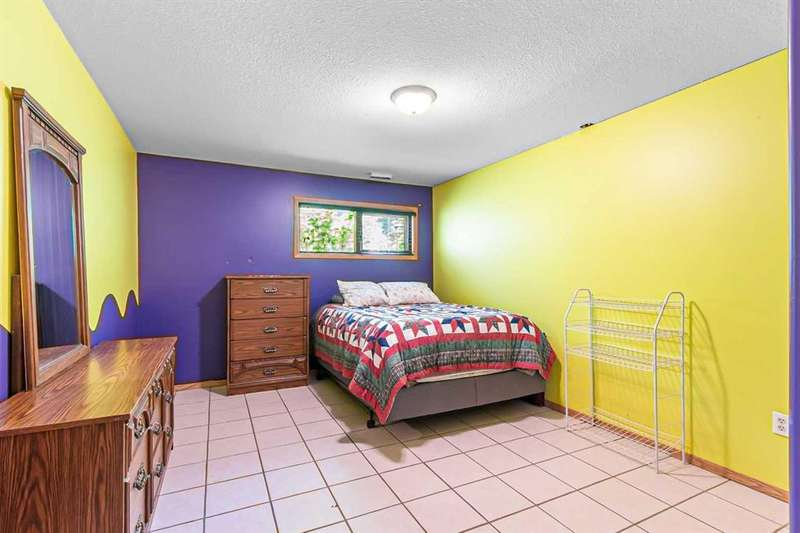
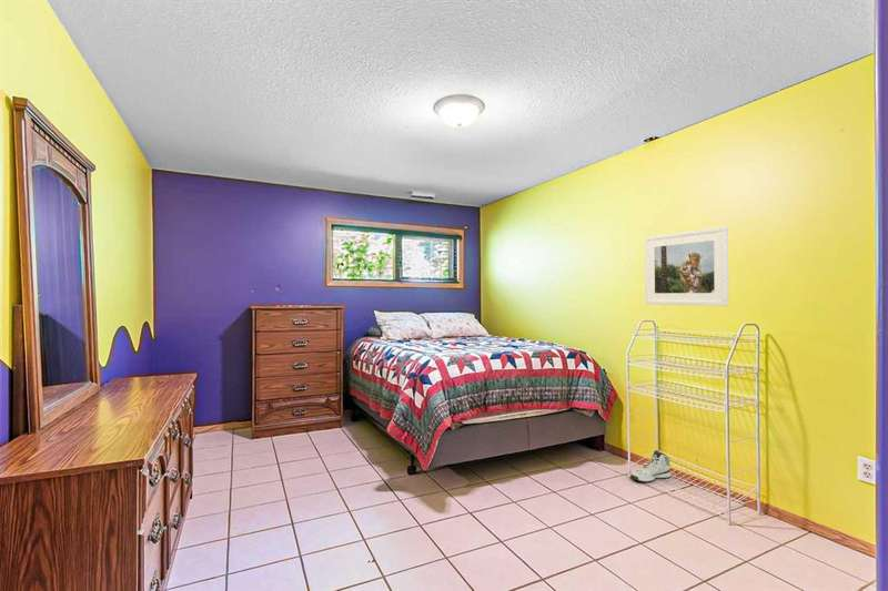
+ sneaker [629,449,672,483]
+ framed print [644,225,730,307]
